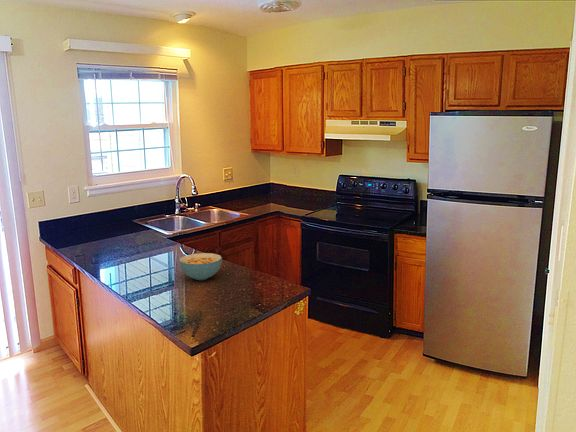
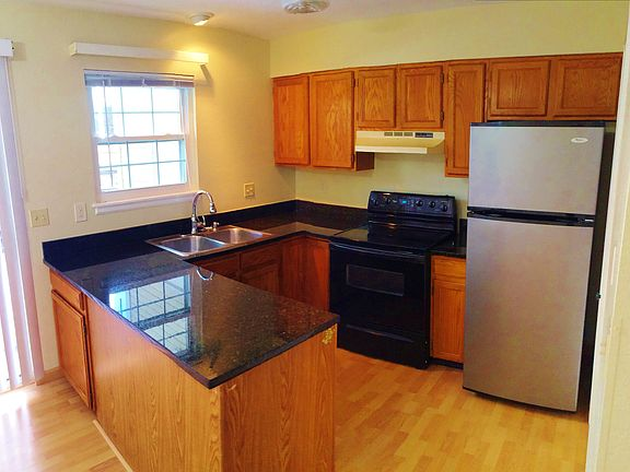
- cereal bowl [178,252,223,281]
